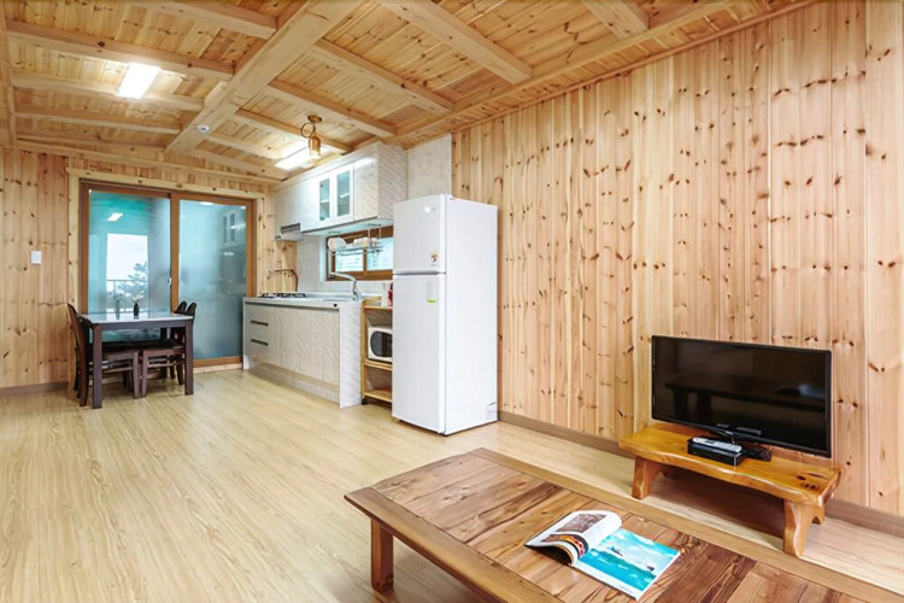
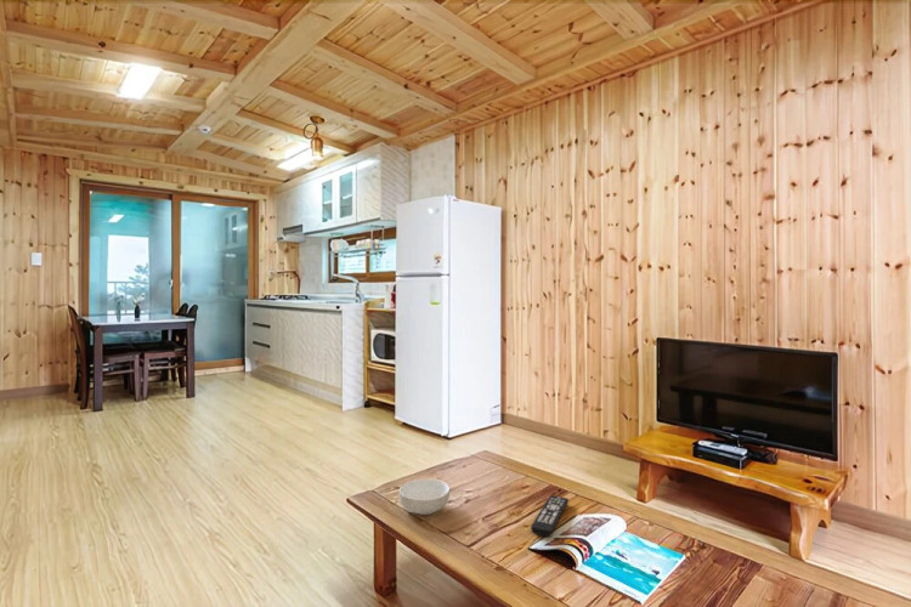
+ cereal bowl [398,477,451,516]
+ remote control [530,494,570,538]
